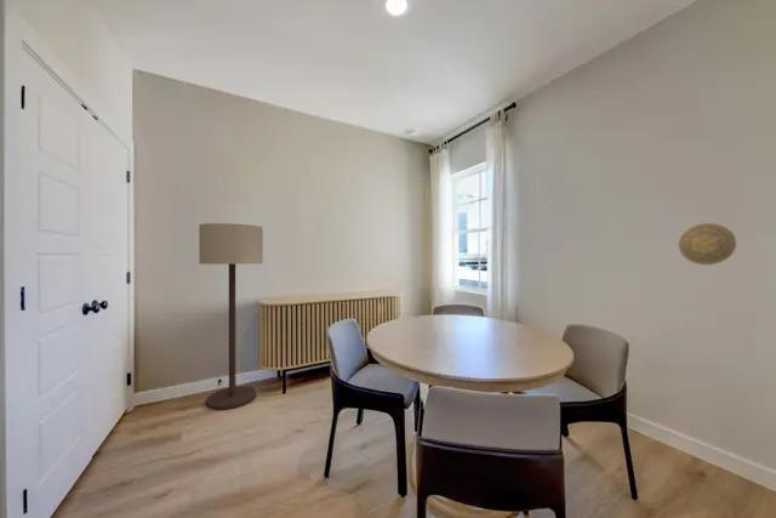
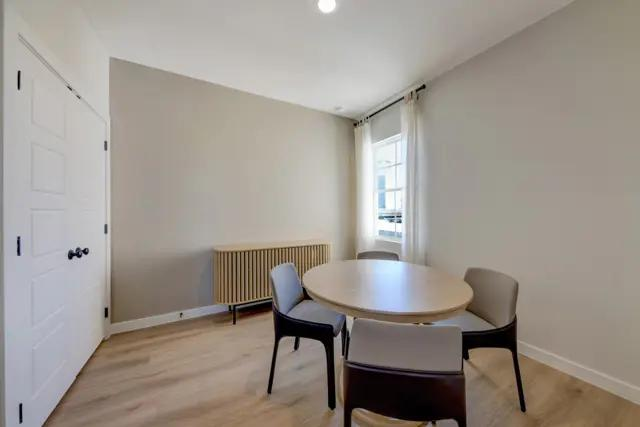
- floor lamp [198,222,264,411]
- decorative plate [678,222,737,266]
